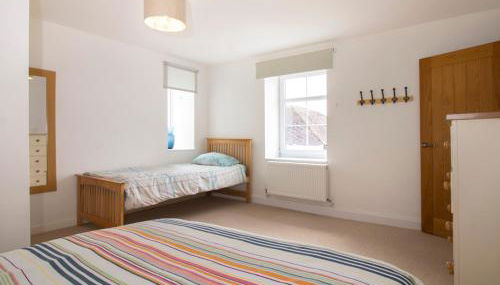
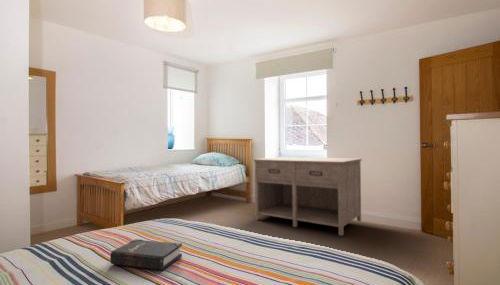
+ hardback book [109,238,183,271]
+ nightstand [252,156,363,237]
